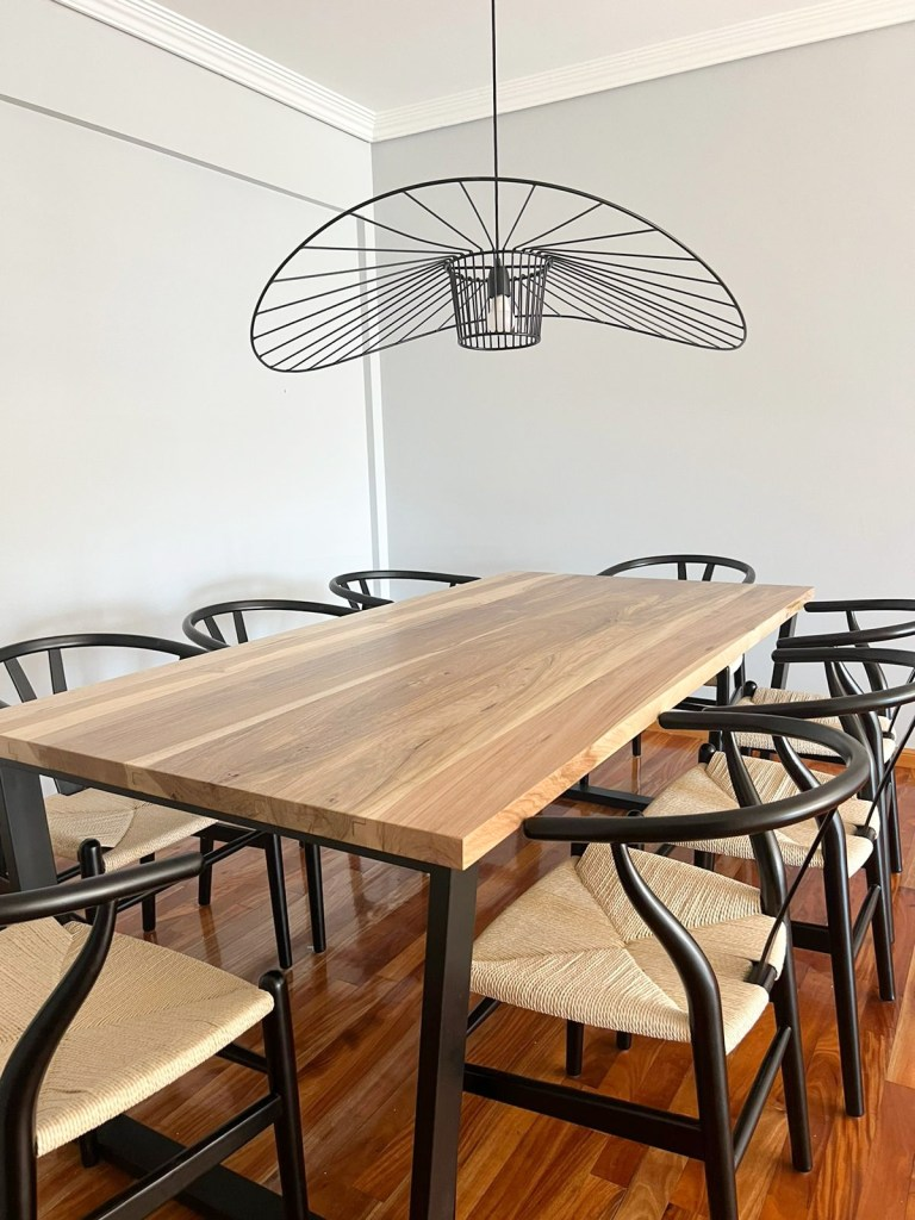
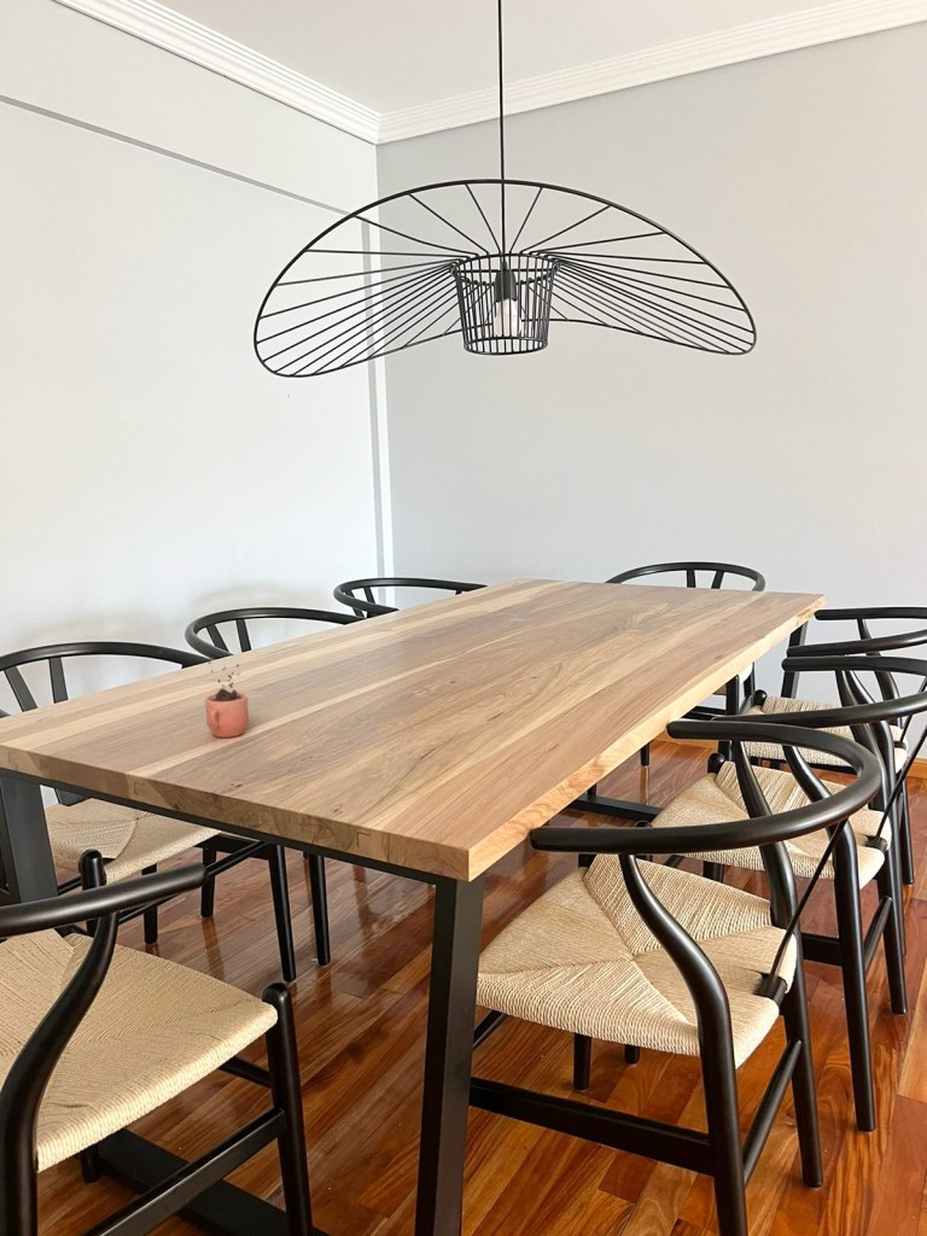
+ cocoa [204,660,250,739]
